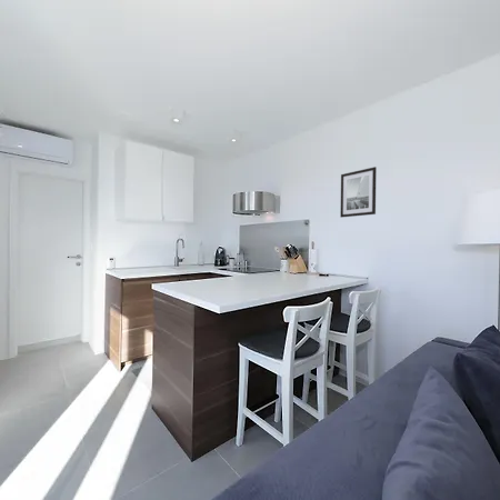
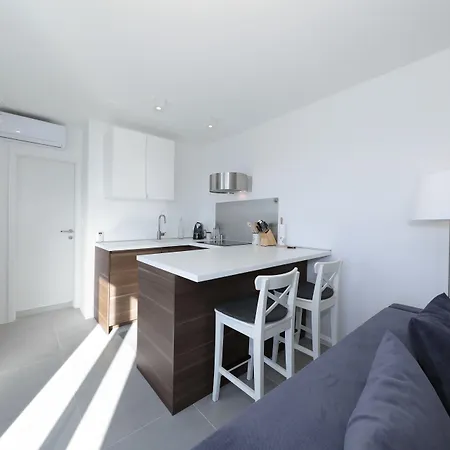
- wall art [339,166,378,219]
